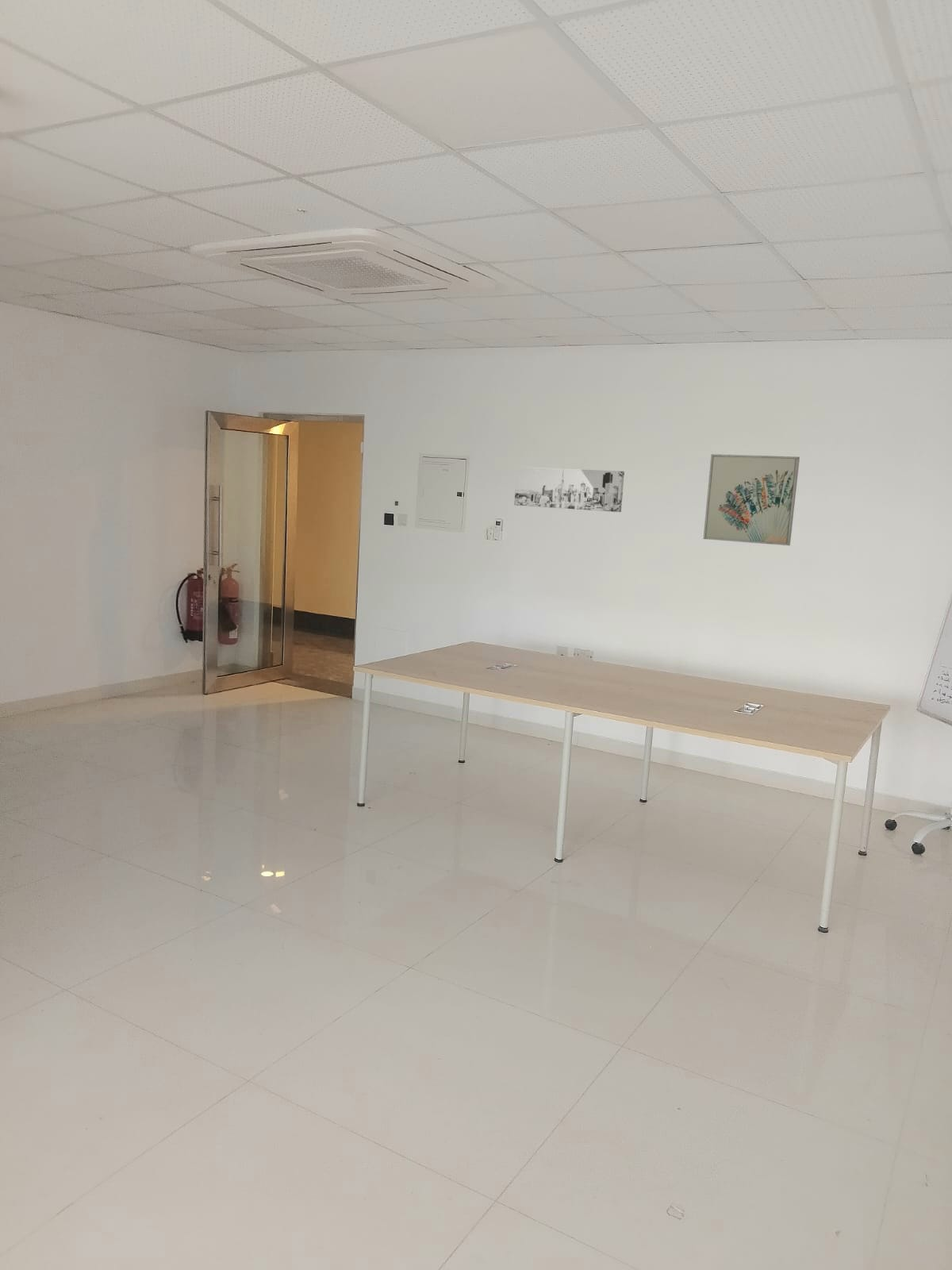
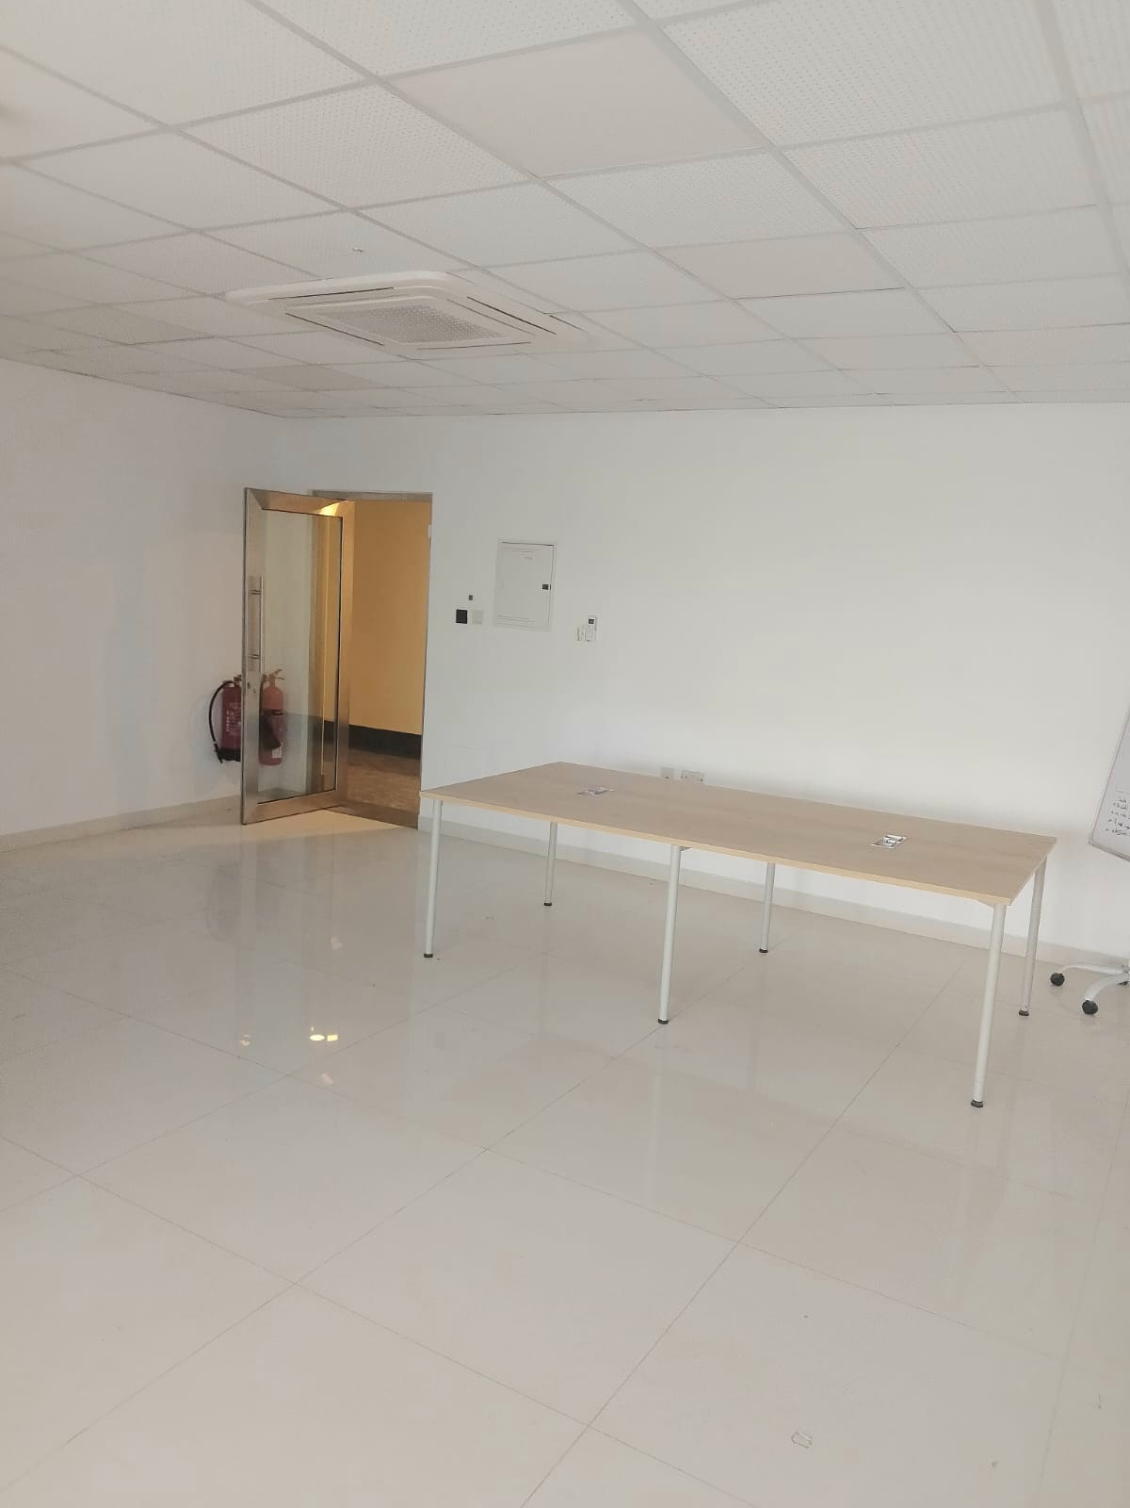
- wall art [702,453,800,546]
- wall art [513,466,625,513]
